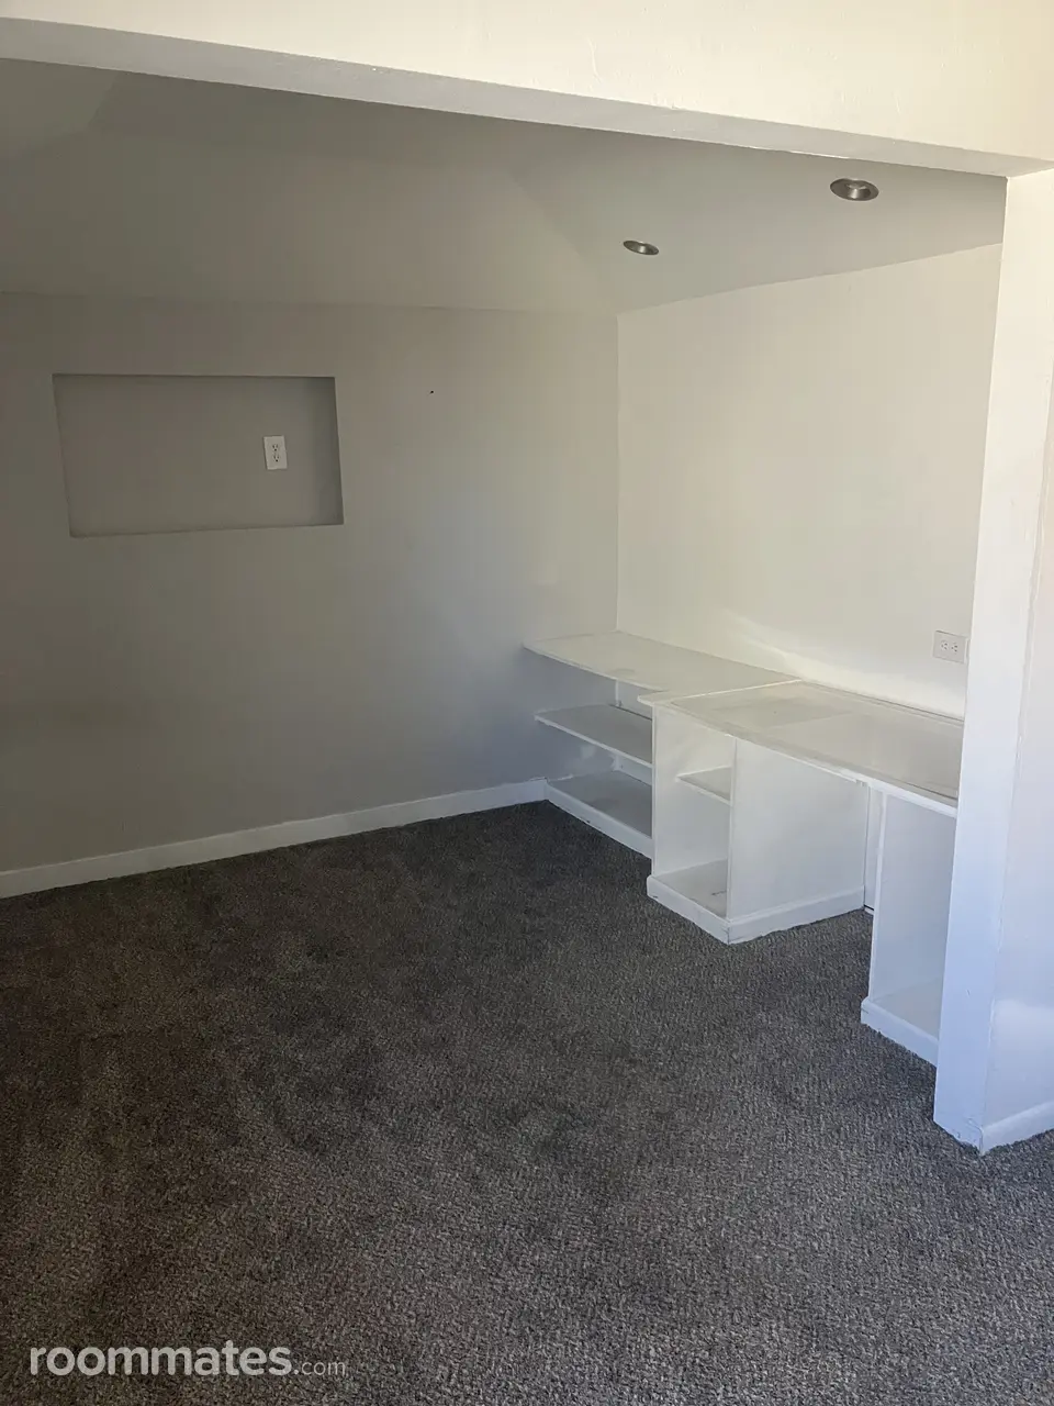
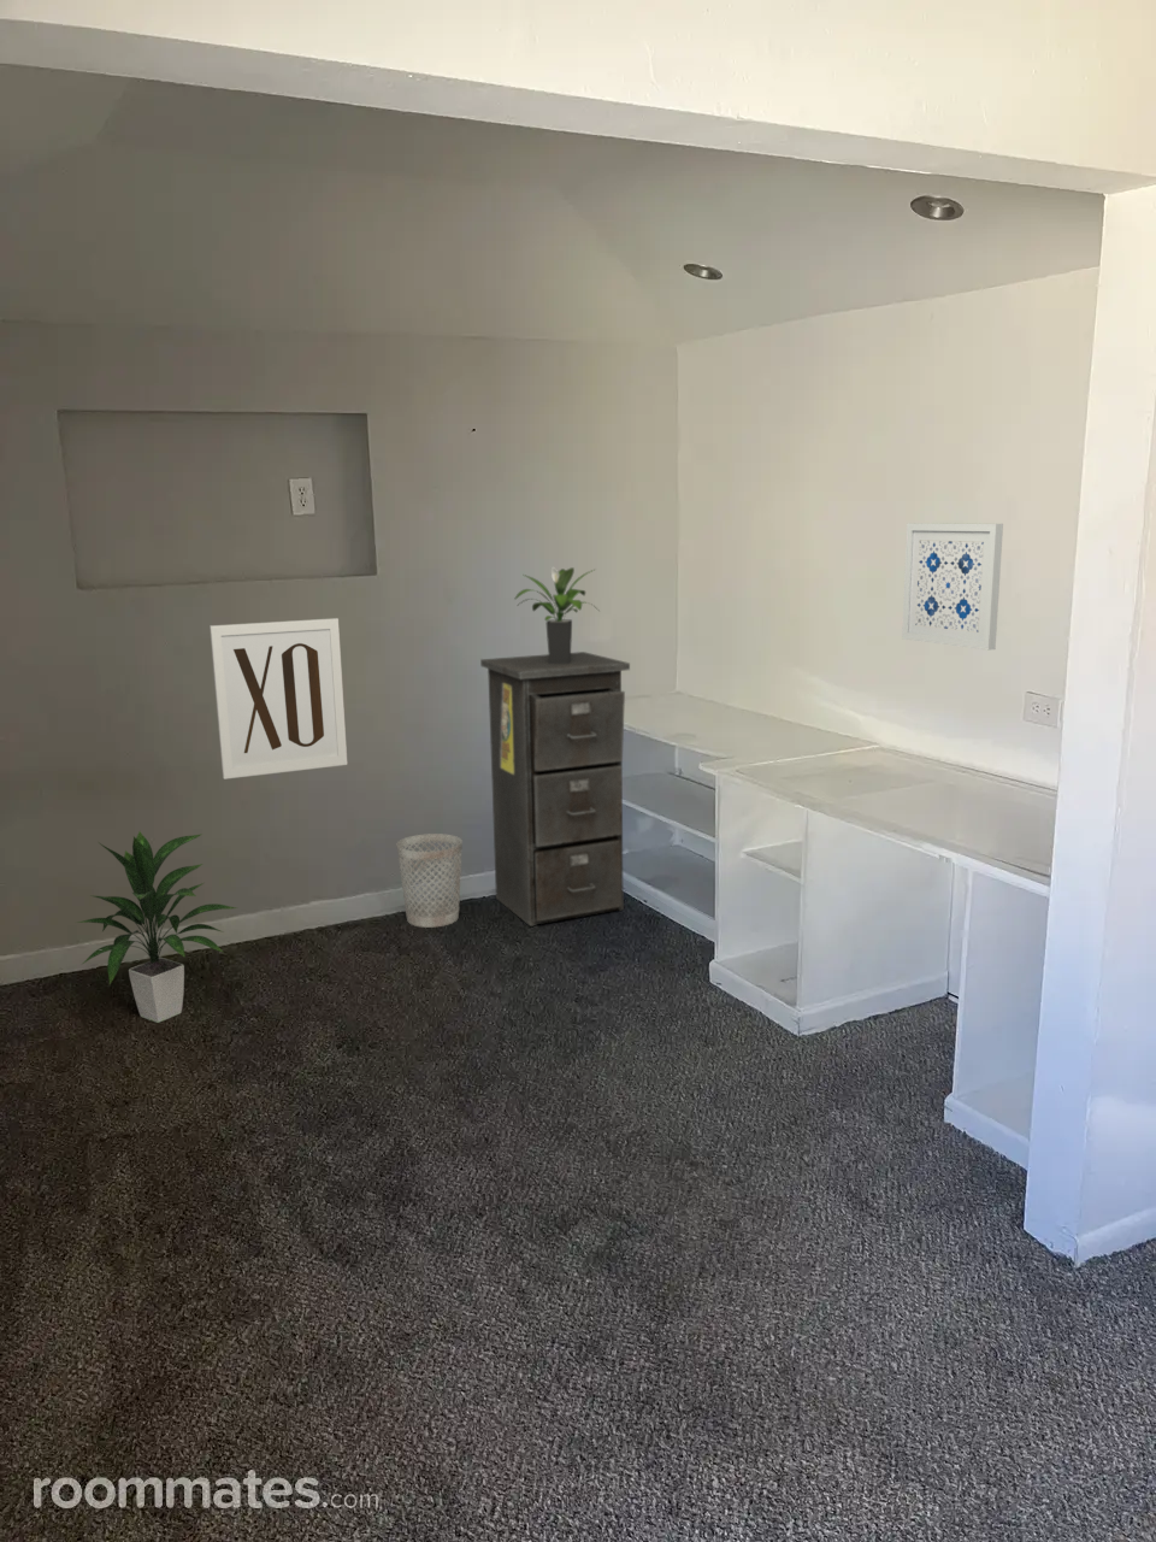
+ wall art [901,522,1004,652]
+ filing cabinet [480,651,631,928]
+ wastebasket [395,833,464,929]
+ wall art [209,617,348,781]
+ potted plant [512,566,600,664]
+ indoor plant [74,830,238,1024]
